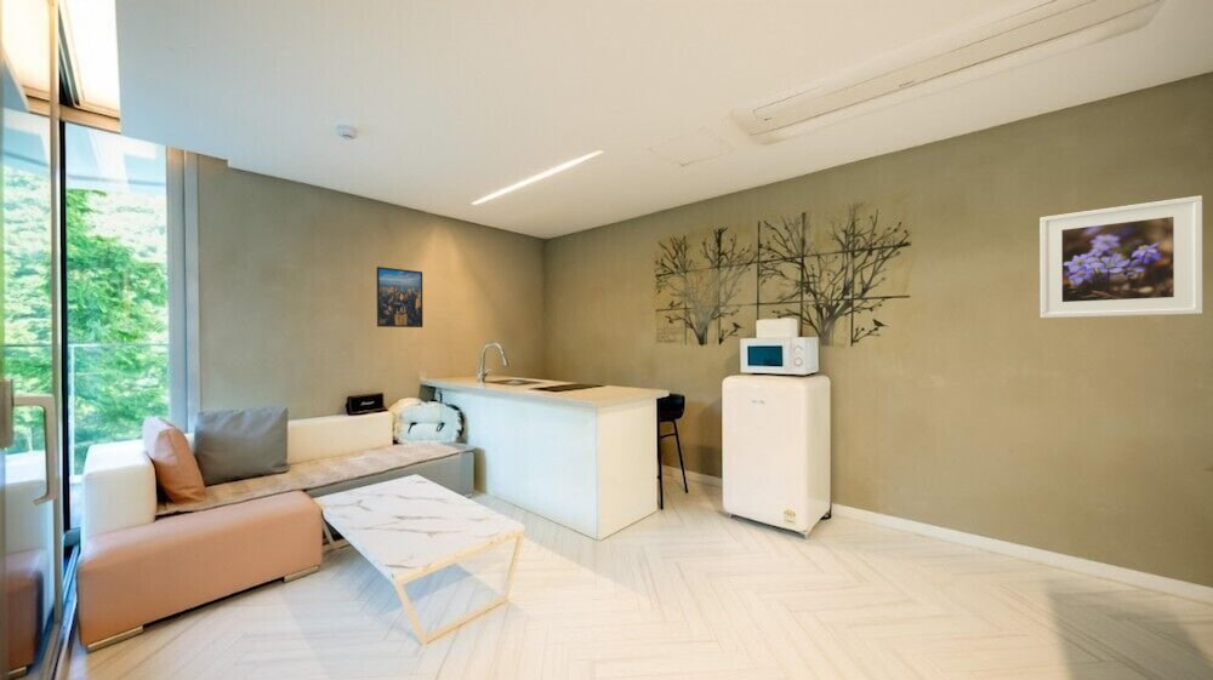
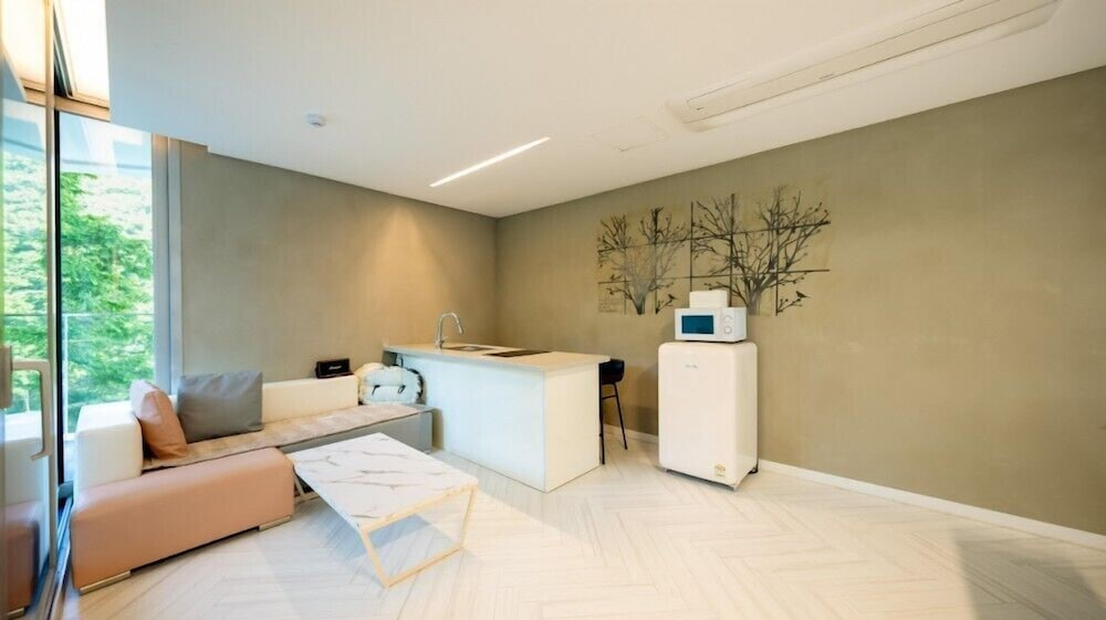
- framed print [376,265,425,328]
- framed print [1038,194,1203,319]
